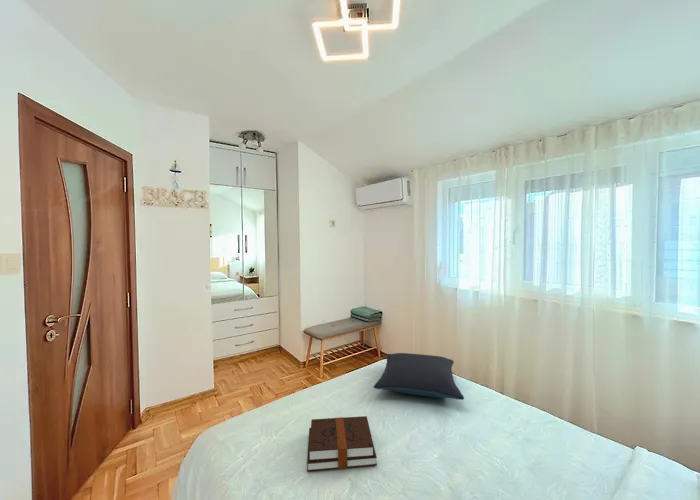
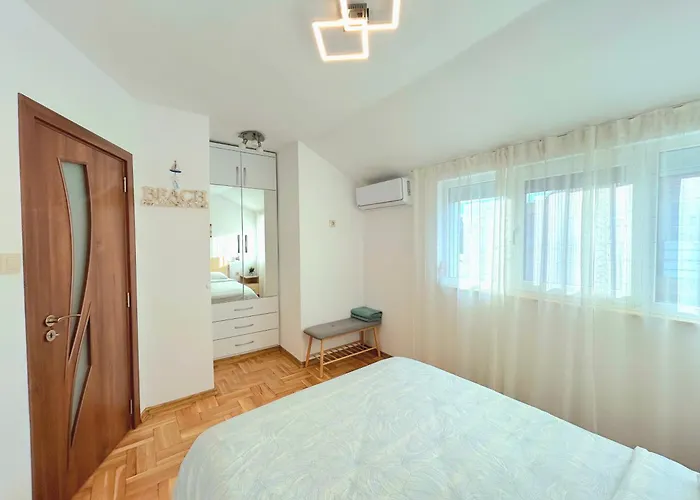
- hardback book [306,415,378,472]
- pillow [373,352,465,401]
